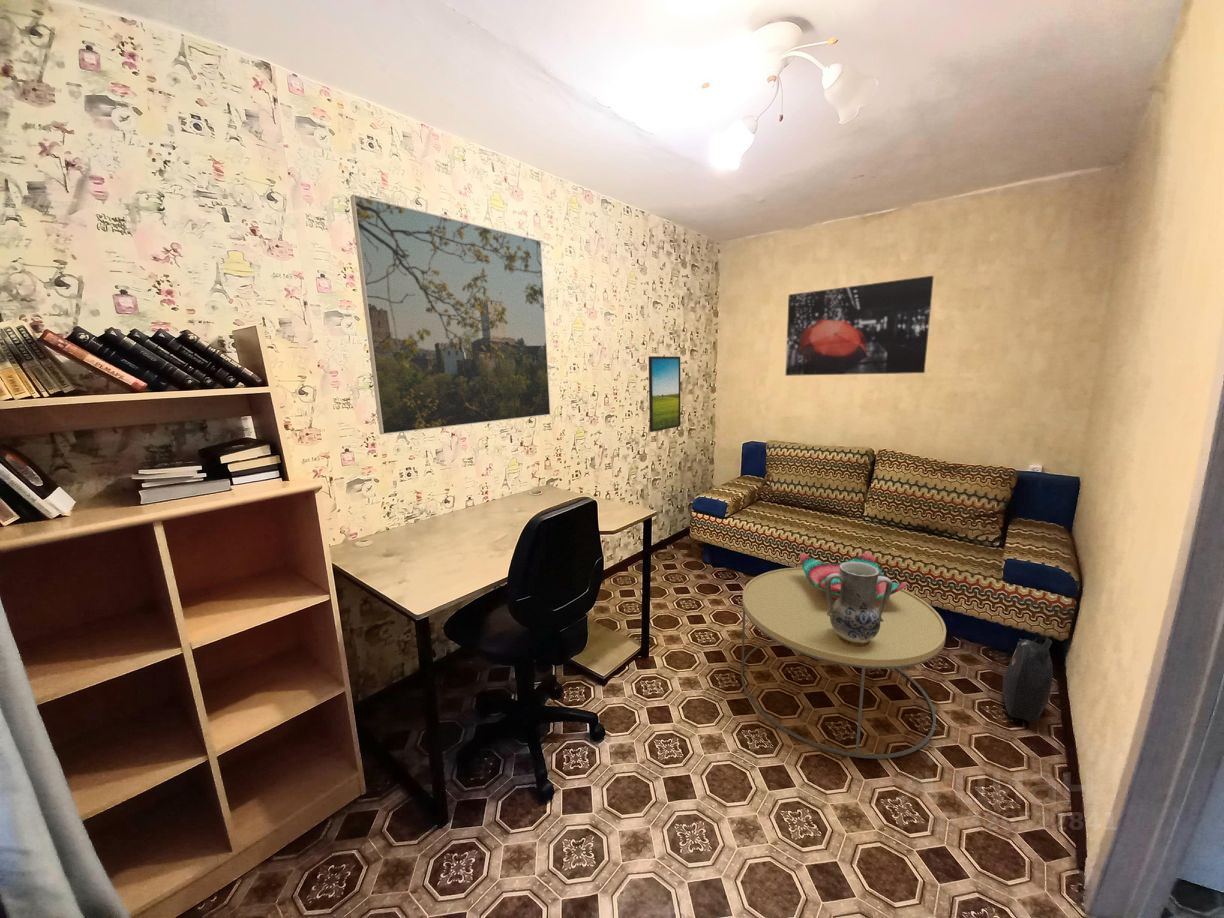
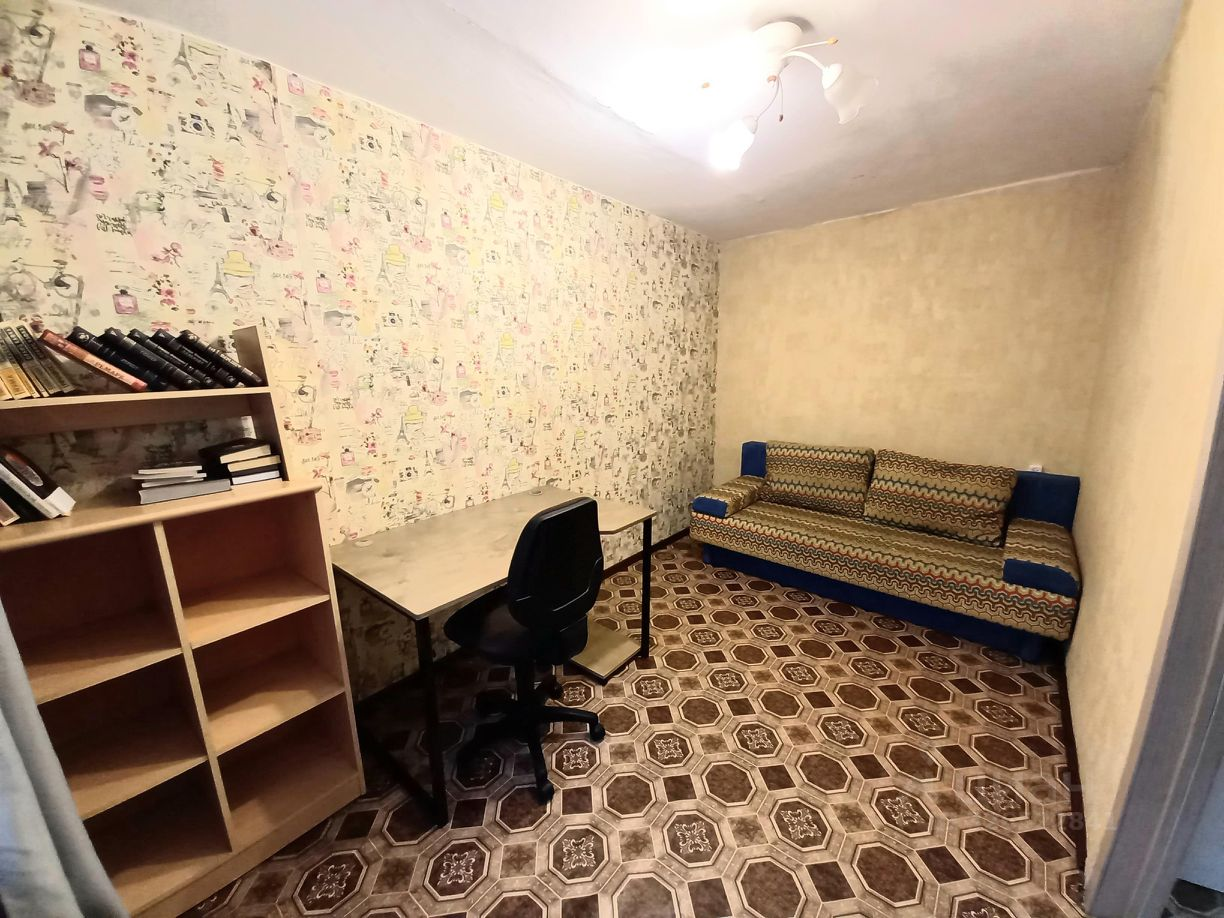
- vase [825,561,892,646]
- wall art [785,275,935,377]
- backpack [1002,635,1054,725]
- decorative bowl [799,551,908,600]
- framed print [349,194,551,435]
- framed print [648,355,682,433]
- coffee table [740,566,947,760]
